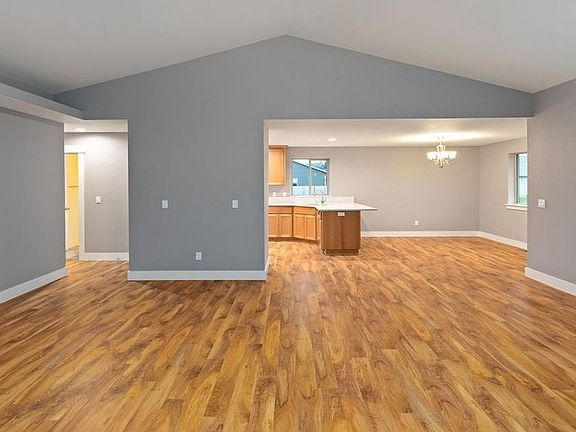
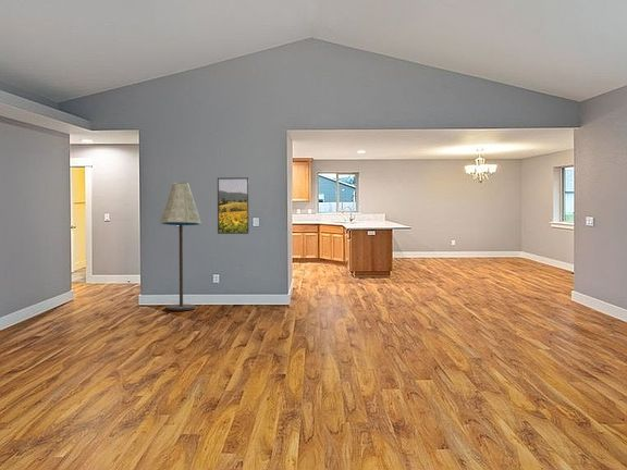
+ floor lamp [159,182,202,311]
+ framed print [217,176,250,235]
